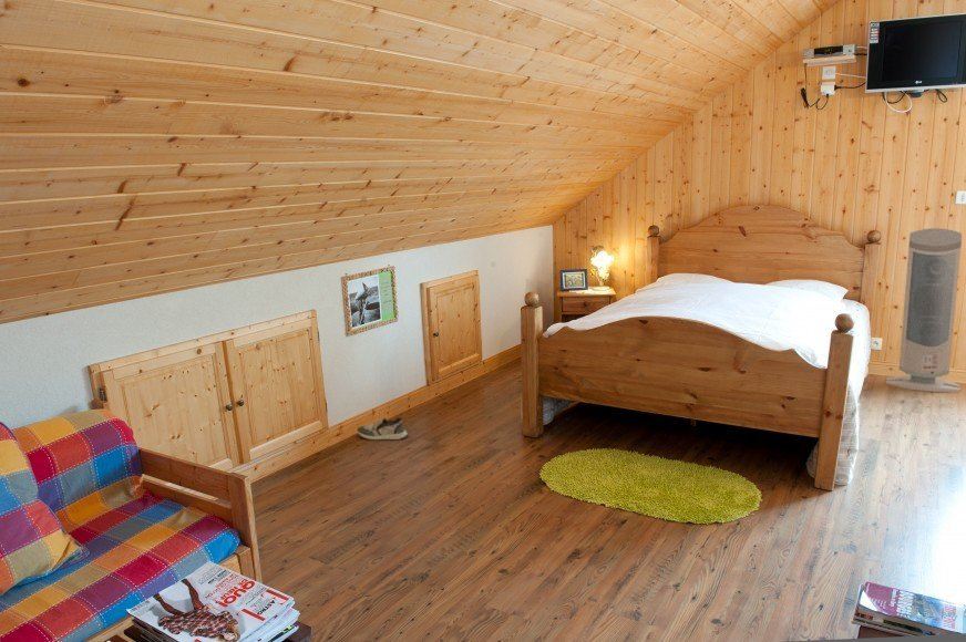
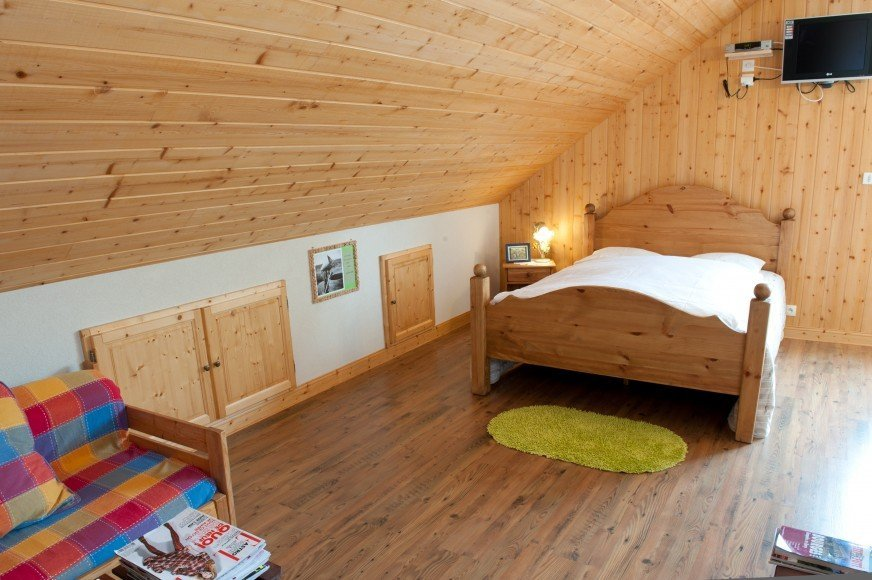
- air purifier [885,227,963,393]
- shoe [357,416,409,441]
